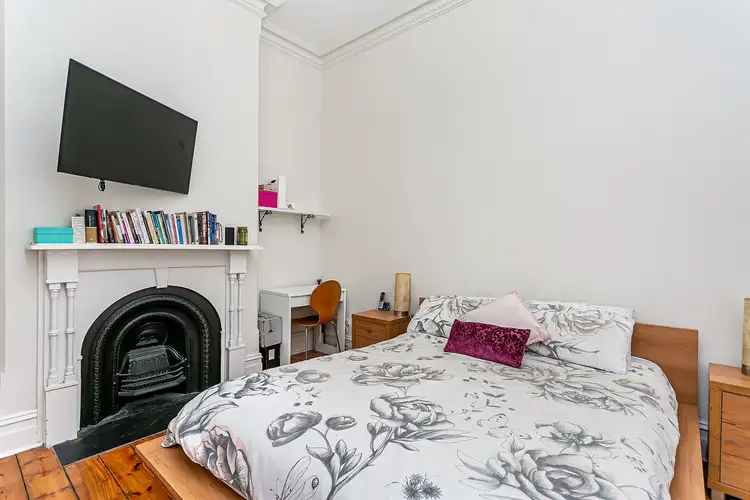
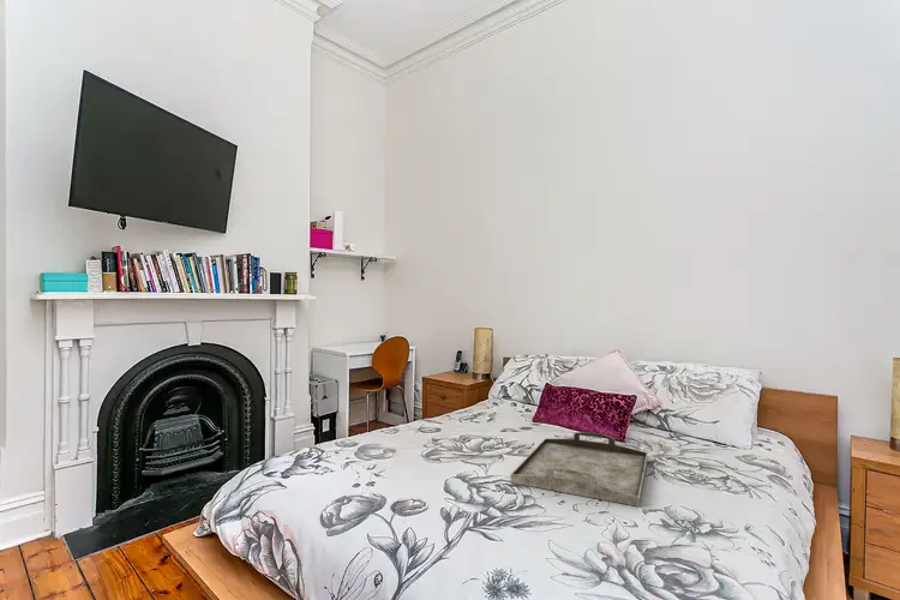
+ serving tray [510,431,649,508]
